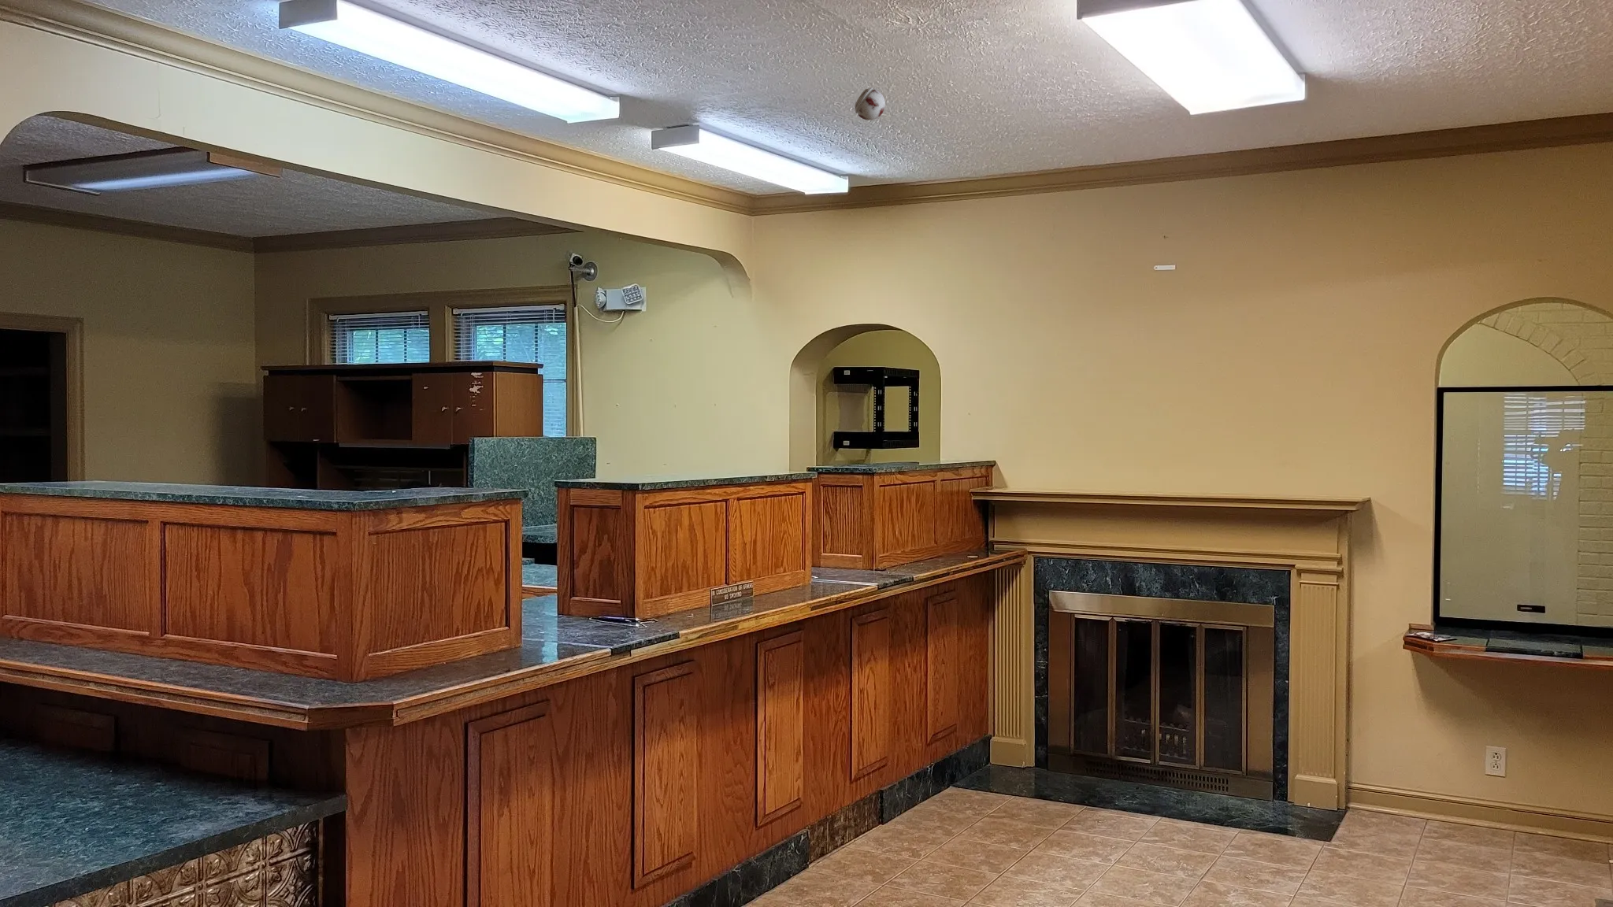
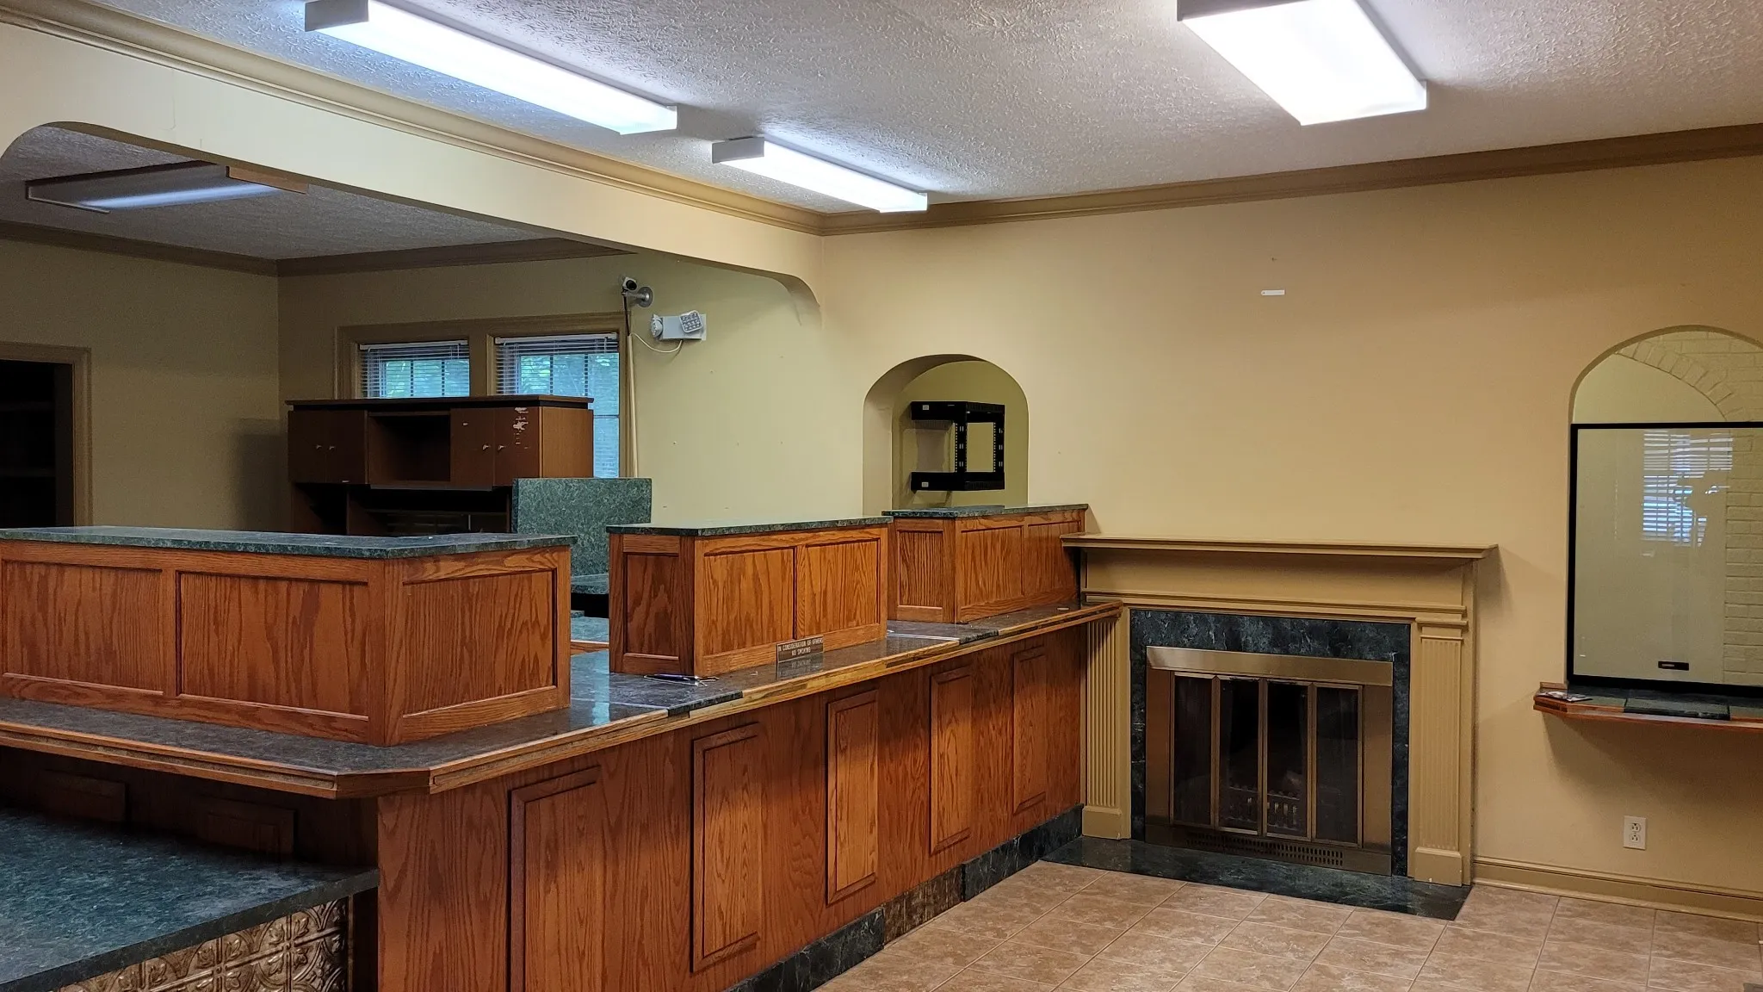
- smoke detector [854,86,886,121]
